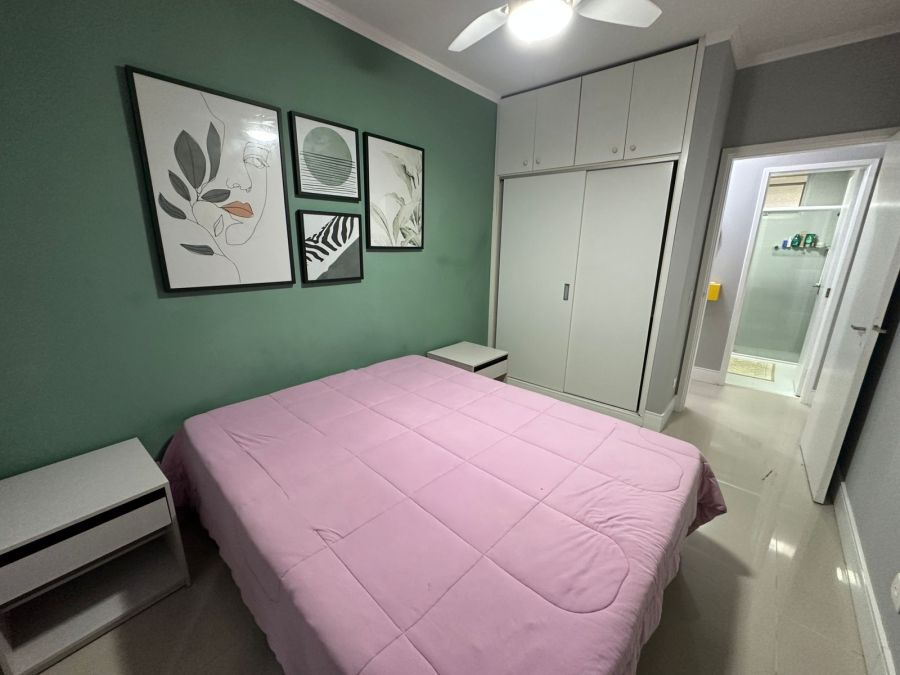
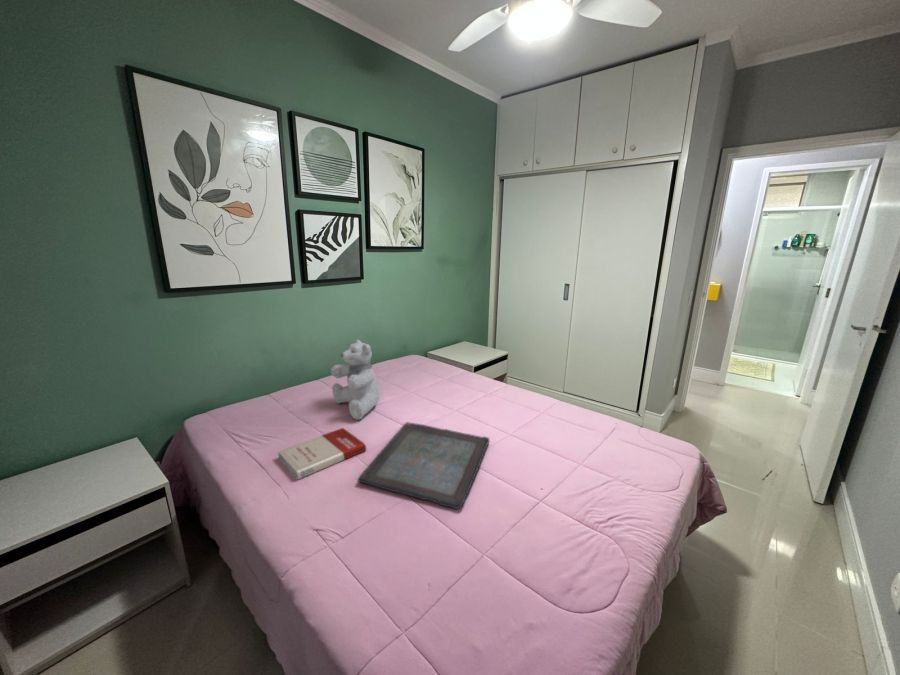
+ book [277,427,367,481]
+ teddy bear [330,339,380,421]
+ serving tray [357,421,490,510]
